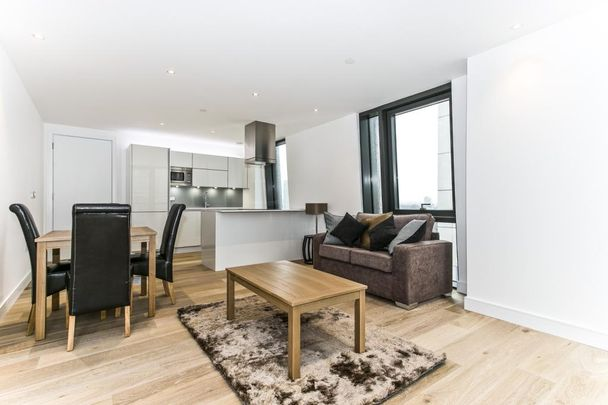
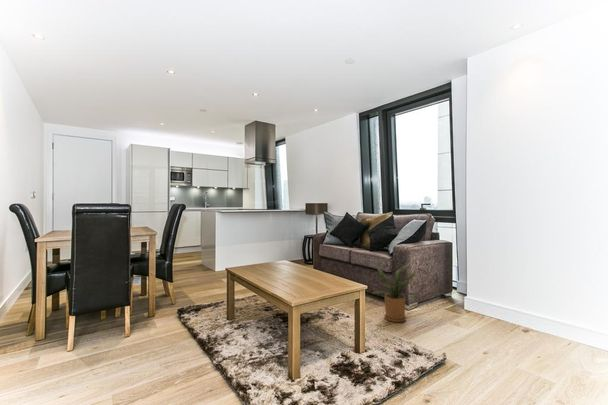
+ house plant [368,262,421,323]
